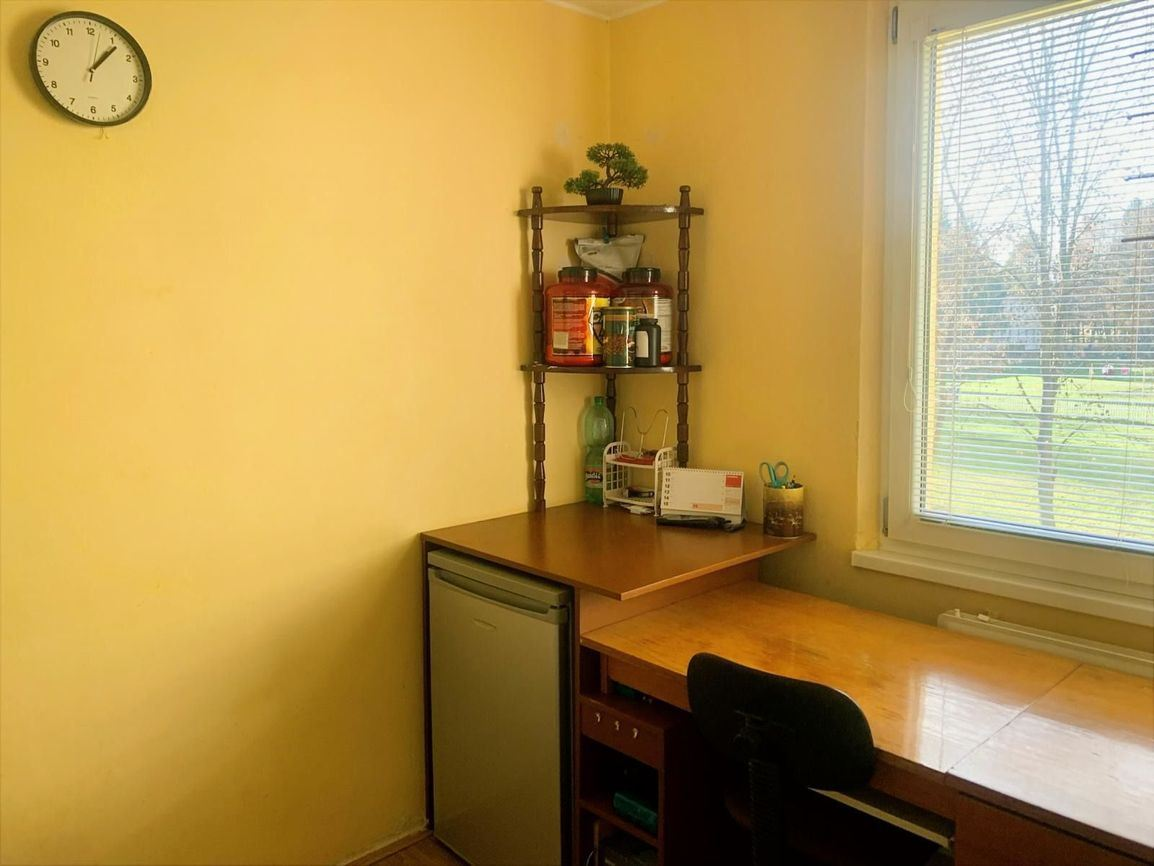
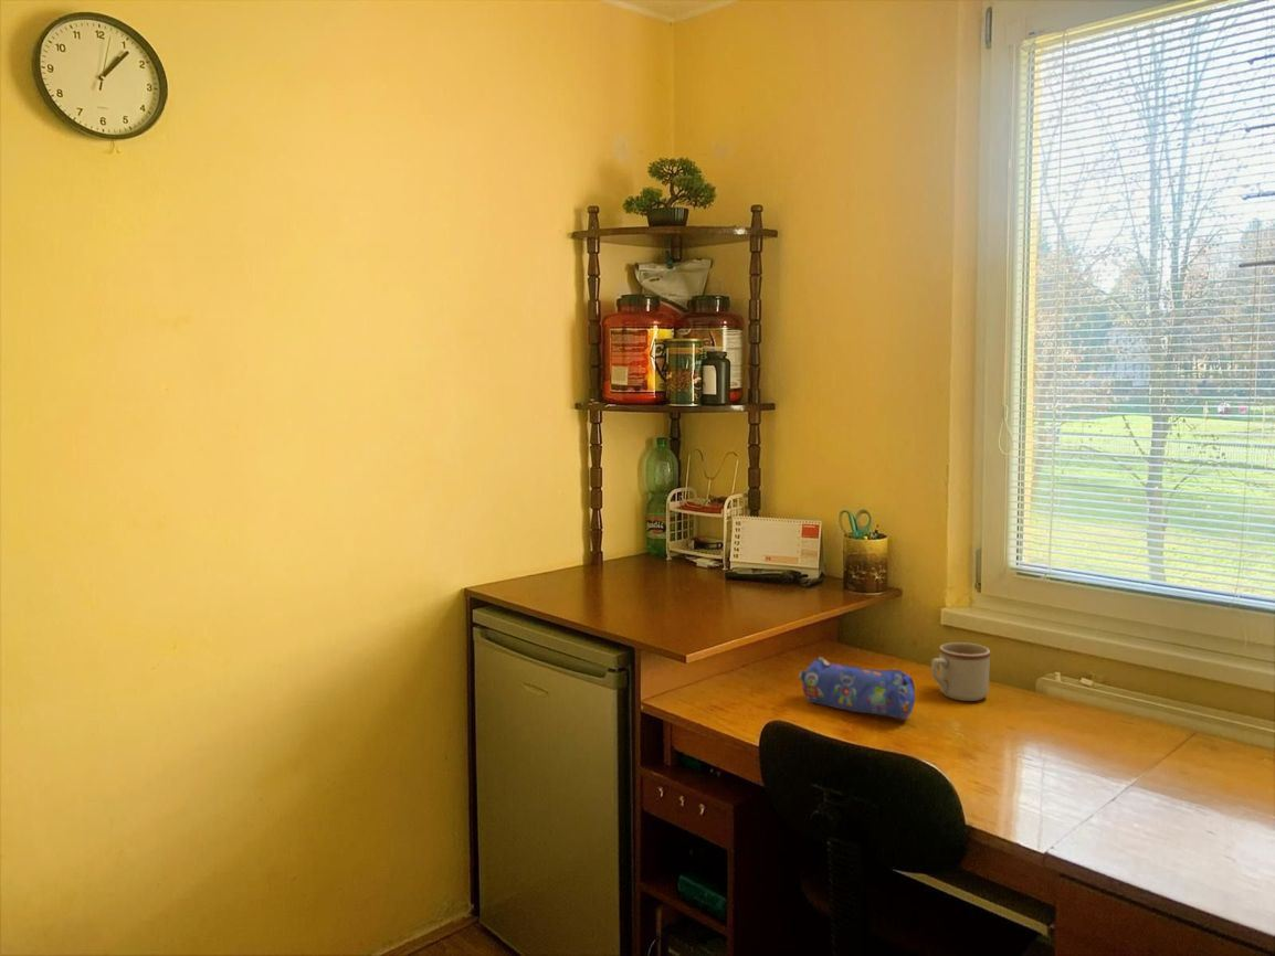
+ mug [930,641,991,702]
+ pencil case [797,656,916,721]
